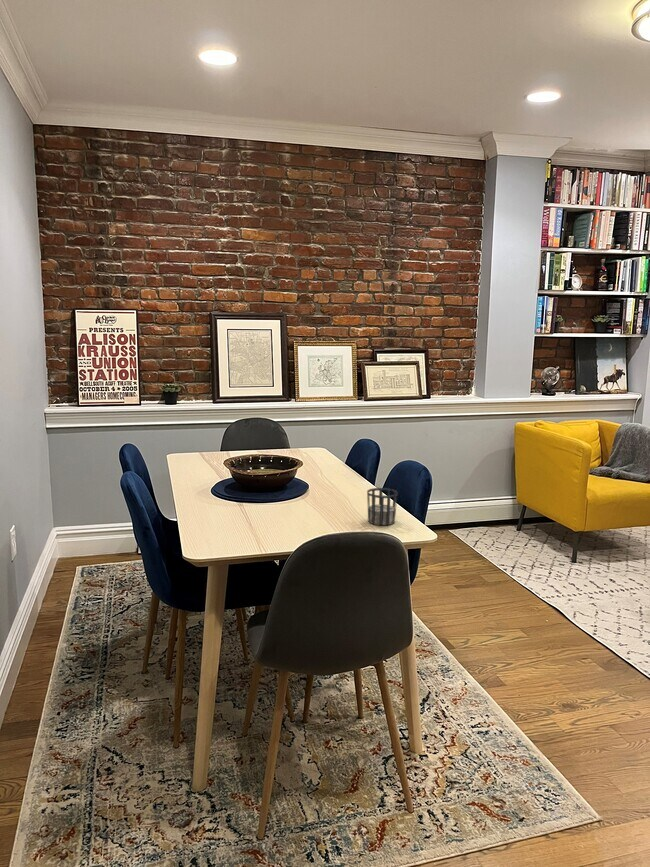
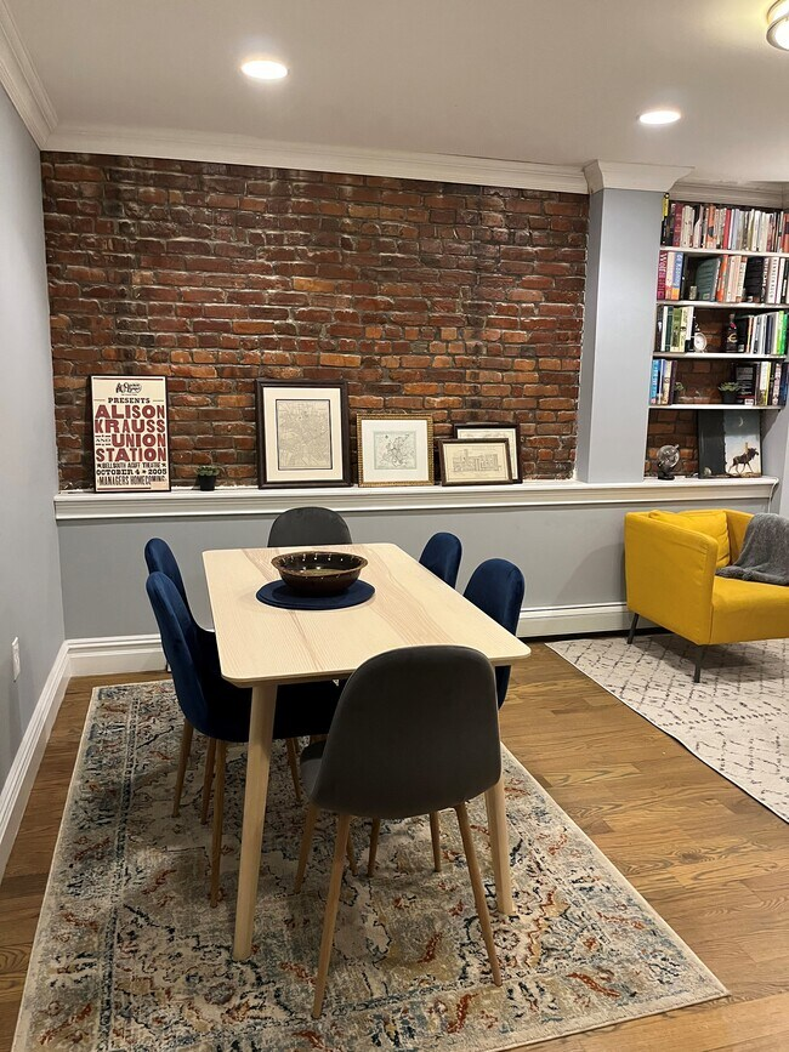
- cup [366,487,399,526]
